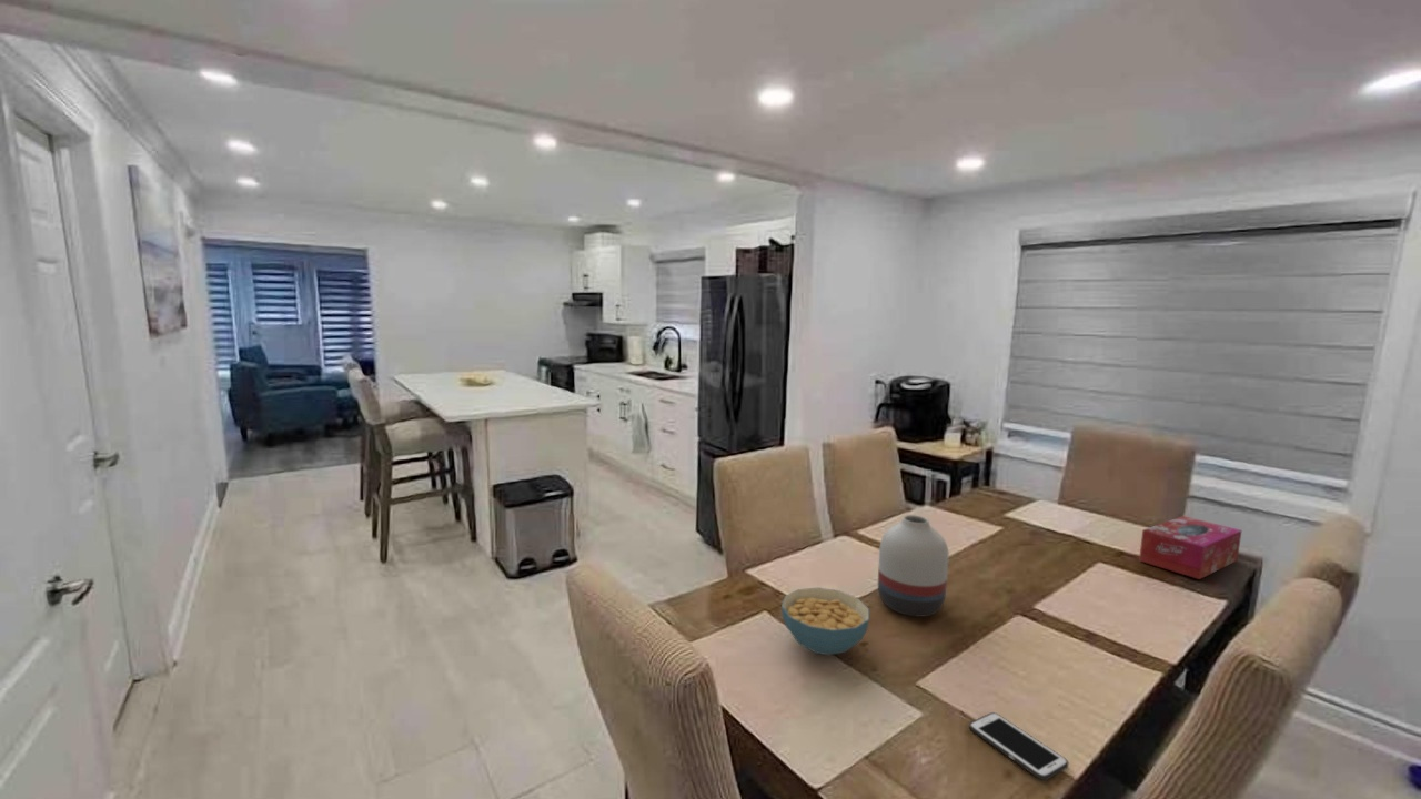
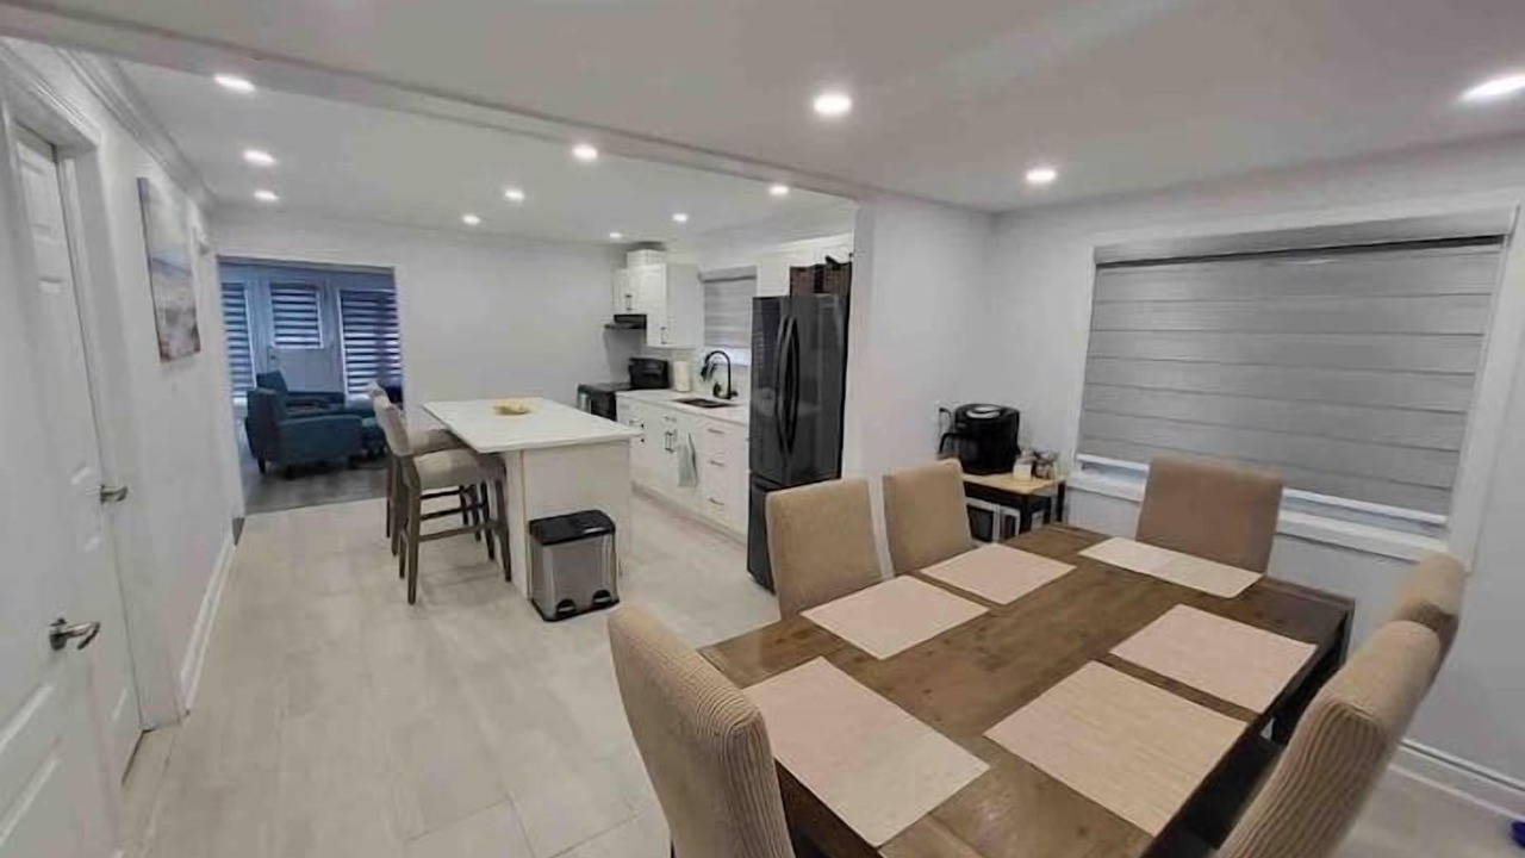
- cereal bowl [780,587,870,656]
- vase [877,514,950,618]
- tissue box [1138,515,1242,580]
- cell phone [968,711,1069,781]
